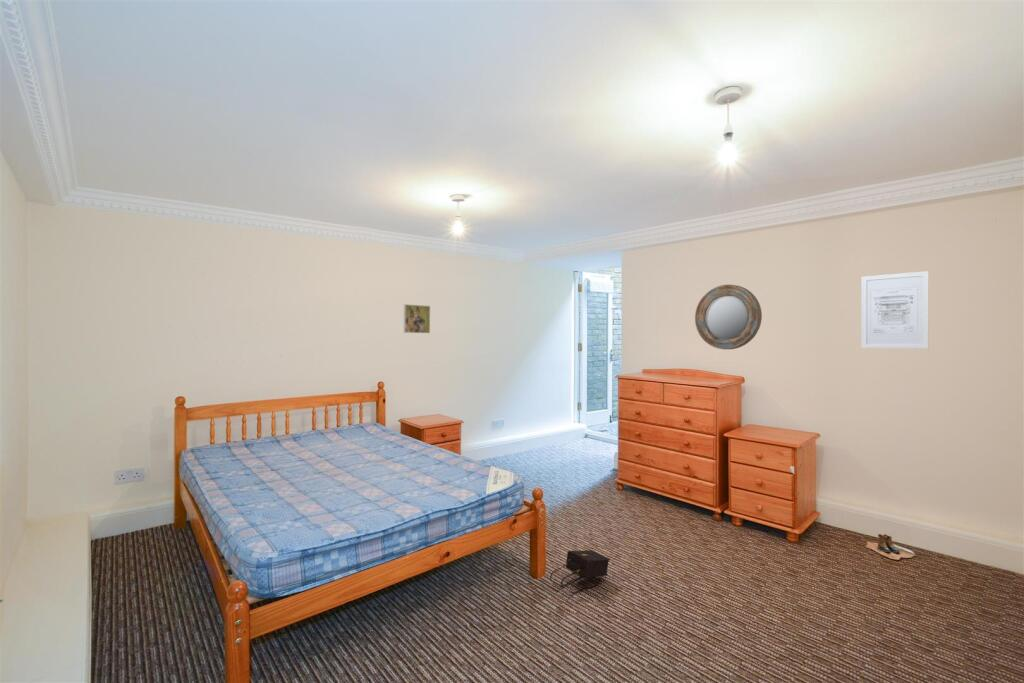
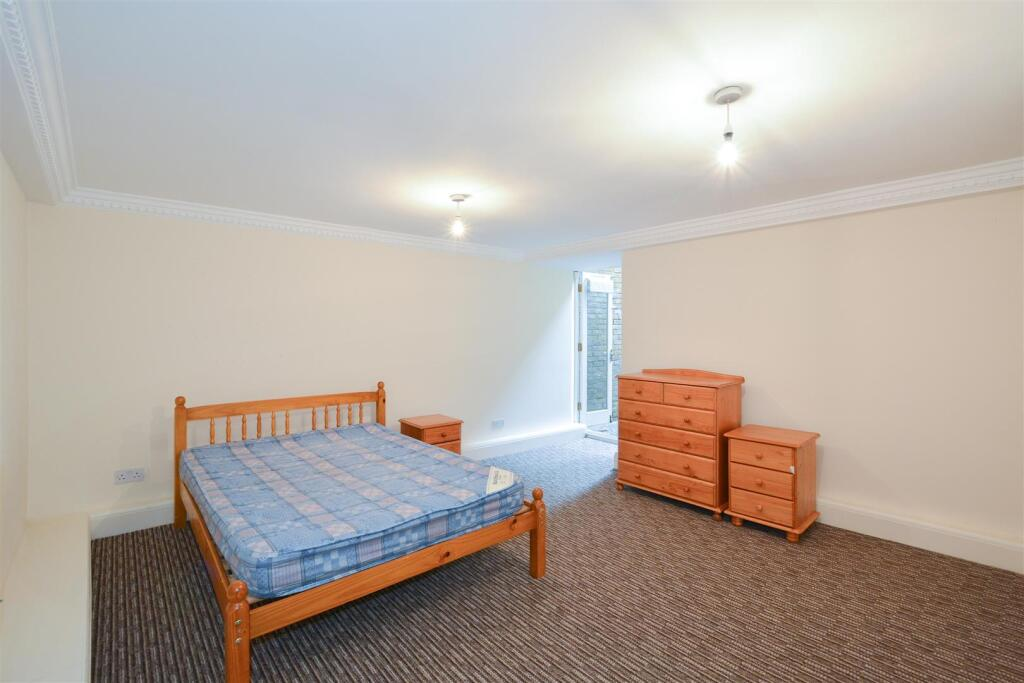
- satchel [549,549,611,594]
- wall art [860,270,930,350]
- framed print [403,303,431,334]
- home mirror [694,284,763,350]
- boots [865,533,917,561]
